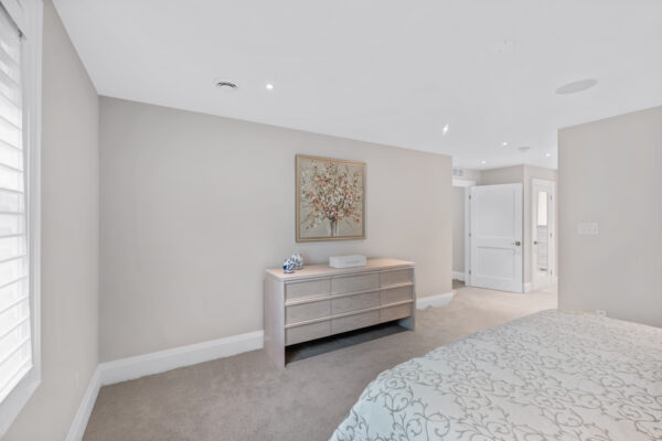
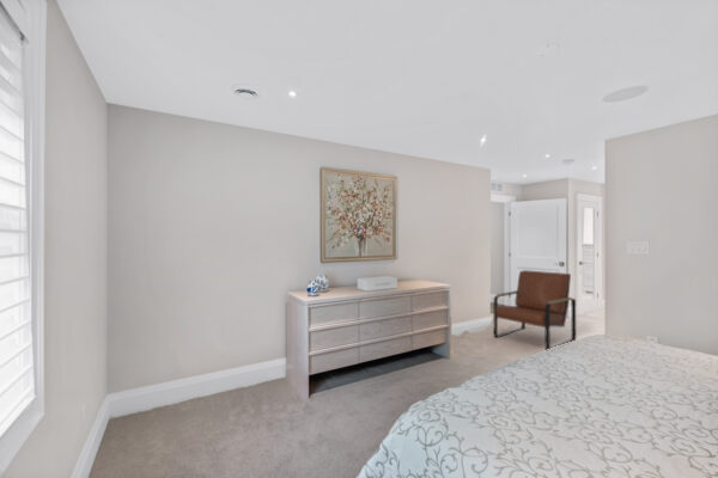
+ armchair [493,269,577,351]
